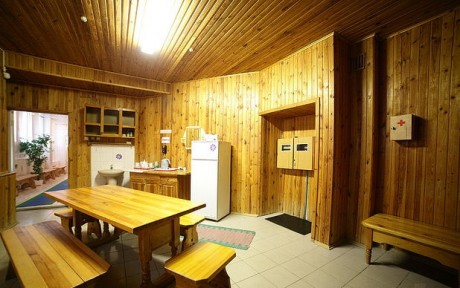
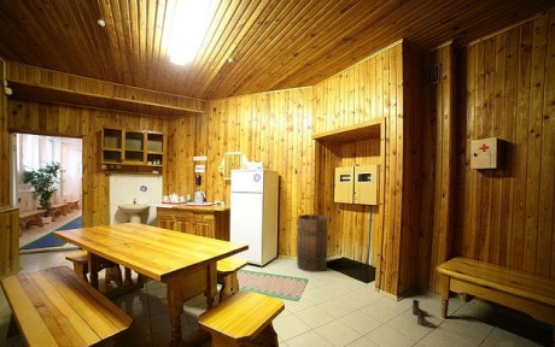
+ wooden barrel [296,213,329,274]
+ boots [411,299,436,329]
